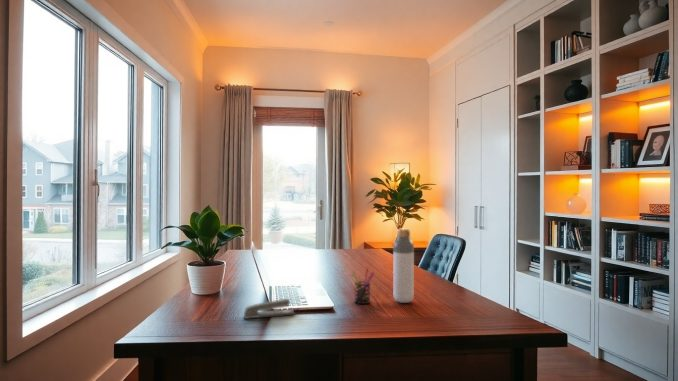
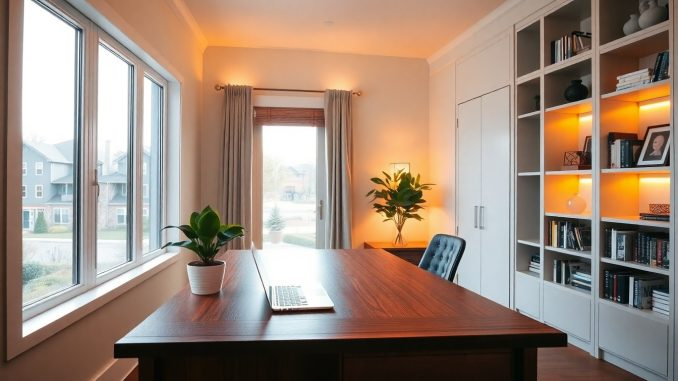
- stapler [243,298,295,320]
- pen holder [352,267,375,305]
- bottle [392,228,415,304]
